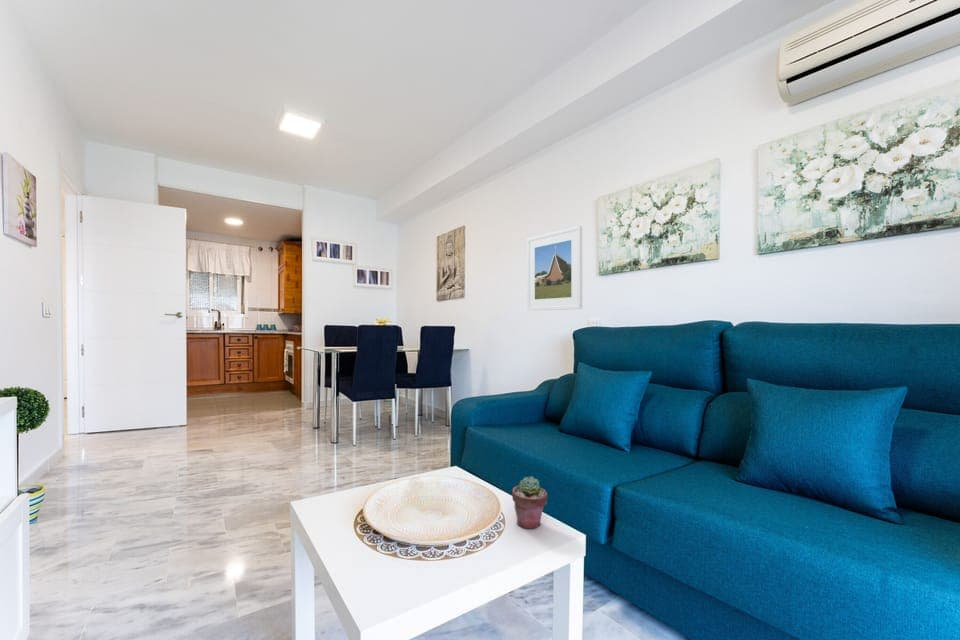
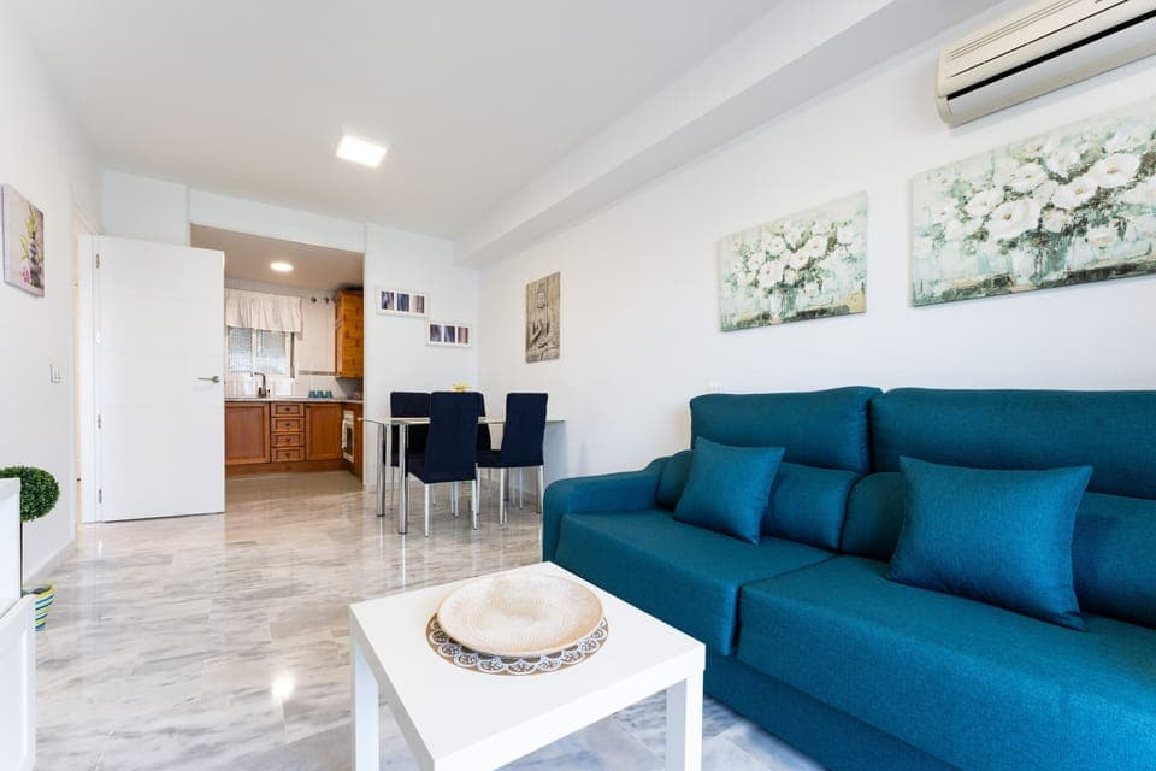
- potted succulent [511,475,548,530]
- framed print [526,225,583,312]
